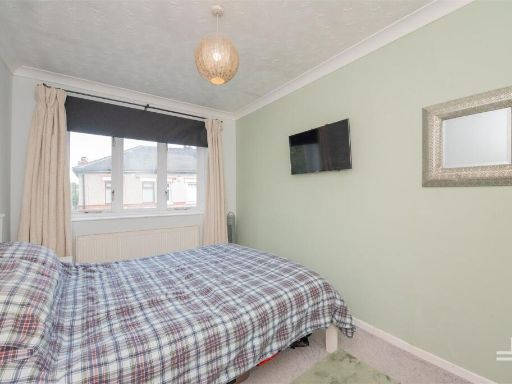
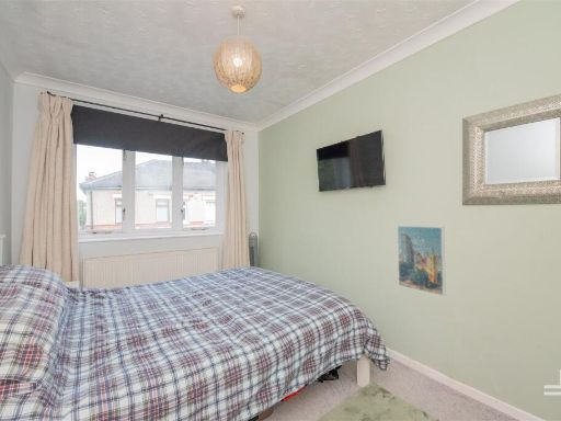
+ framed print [397,225,447,297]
